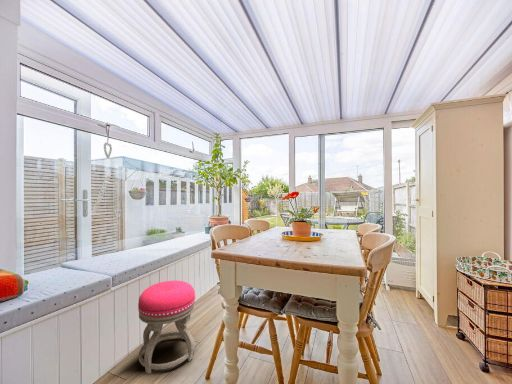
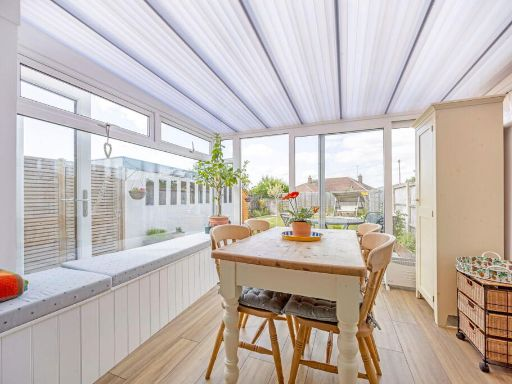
- stool [137,279,196,375]
